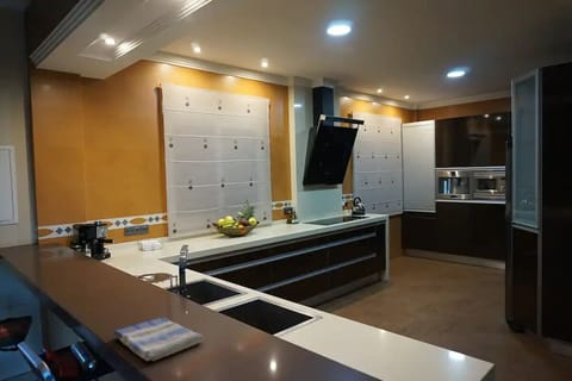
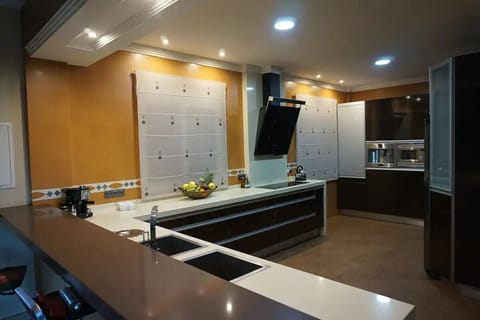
- dish towel [113,317,205,362]
